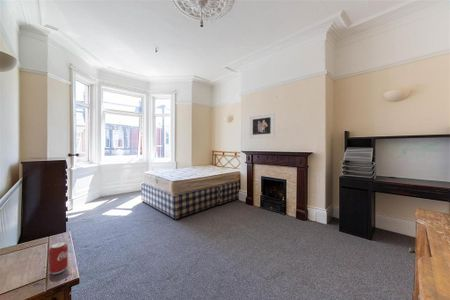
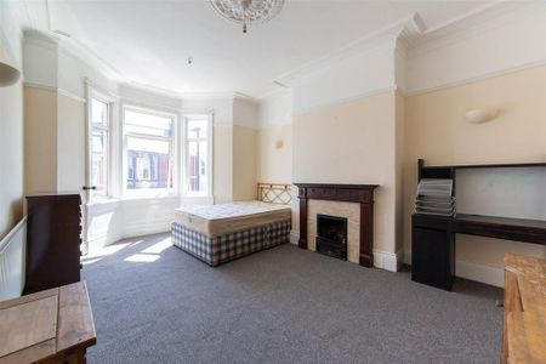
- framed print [248,112,276,140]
- beverage can [48,241,69,275]
